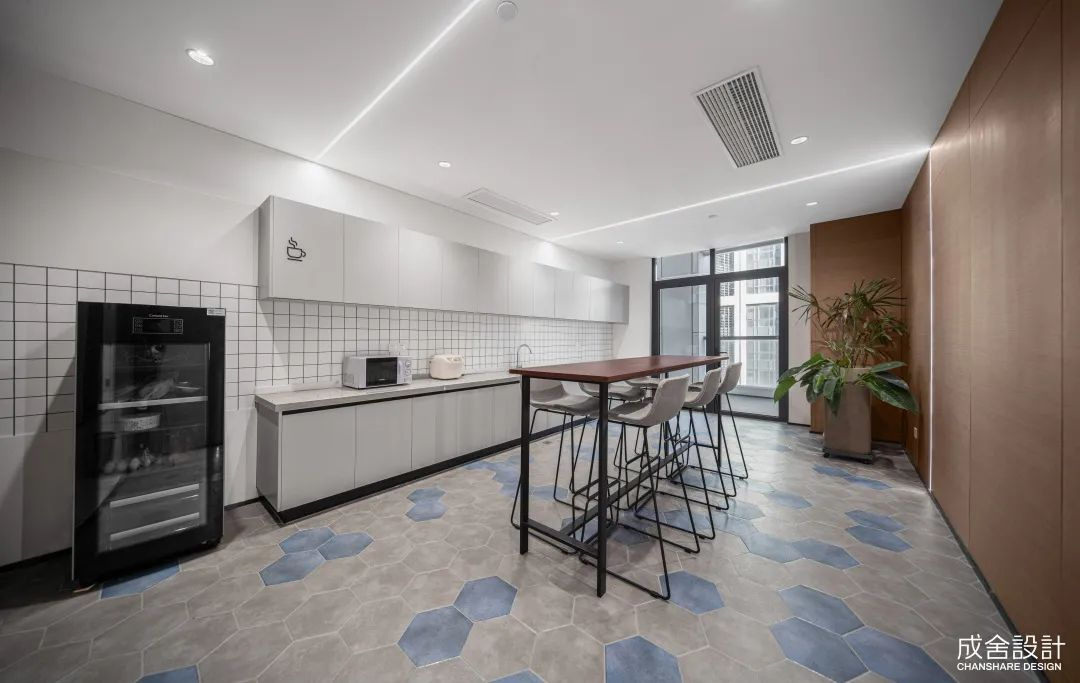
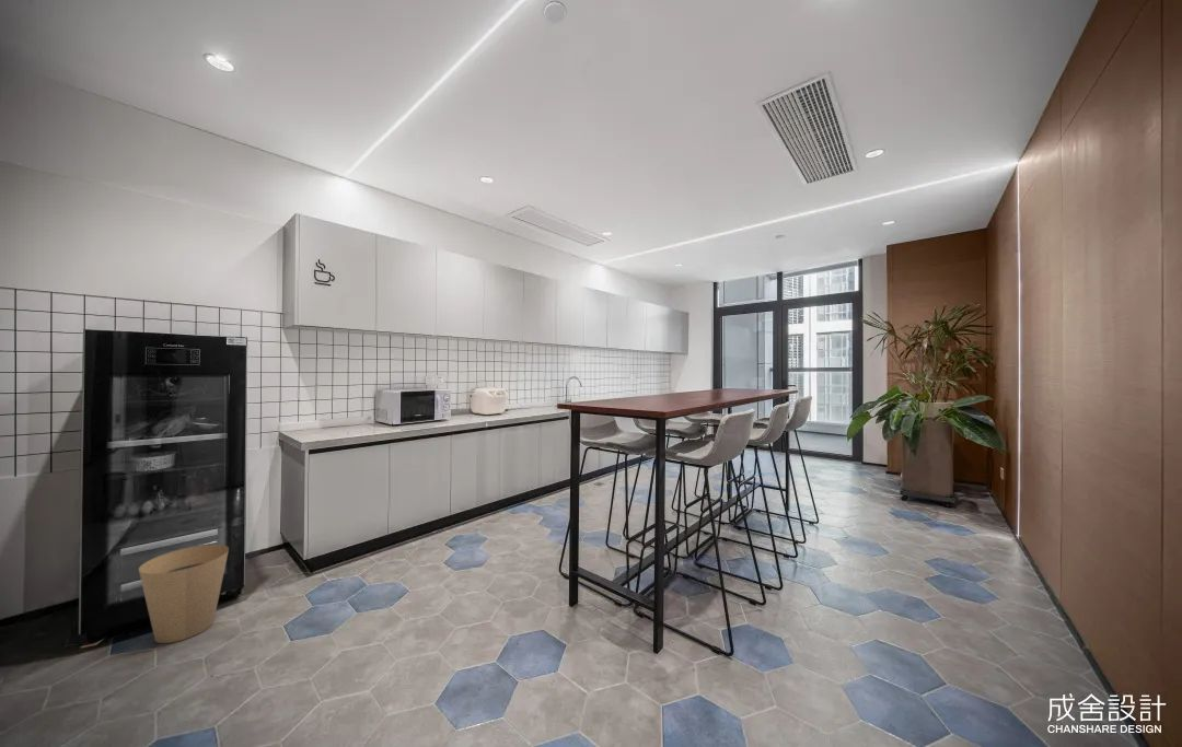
+ trash can [138,544,230,644]
